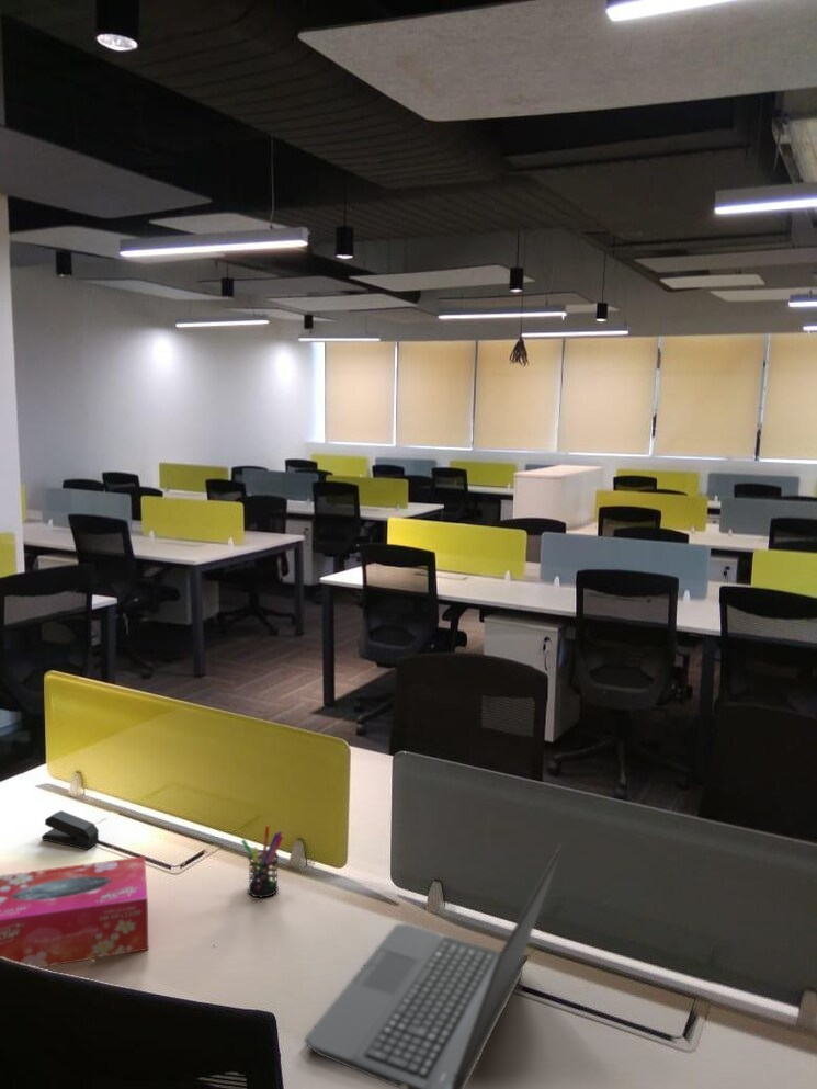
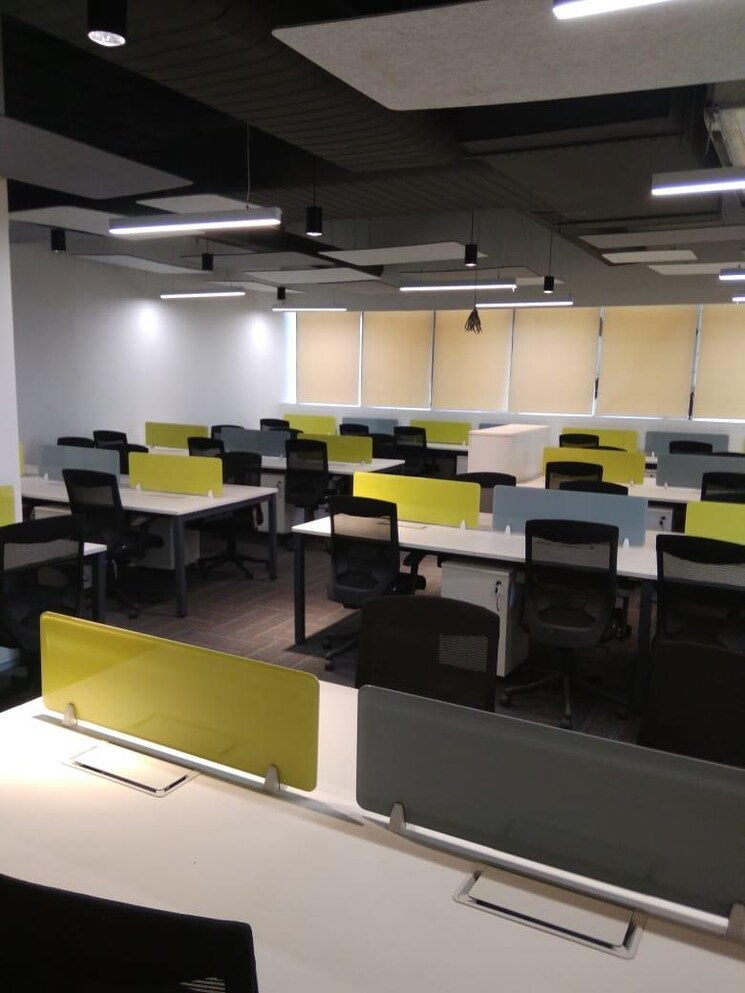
- stapler [41,809,100,851]
- tissue box [0,855,149,968]
- laptop computer [304,843,564,1089]
- pen holder [240,825,284,898]
